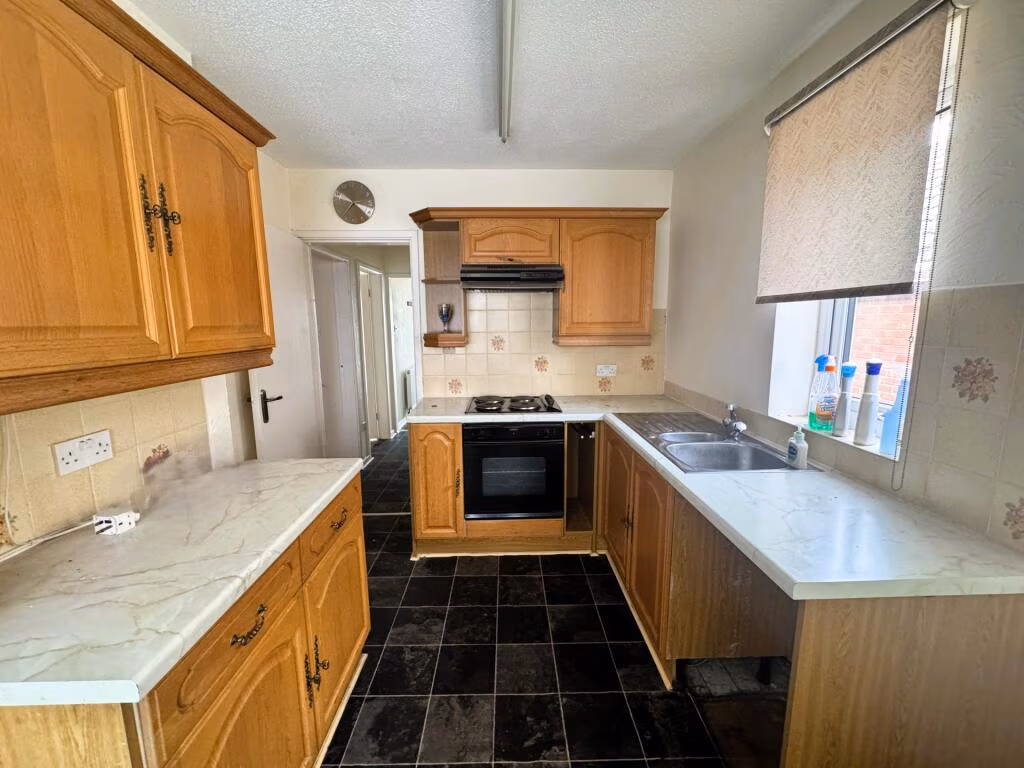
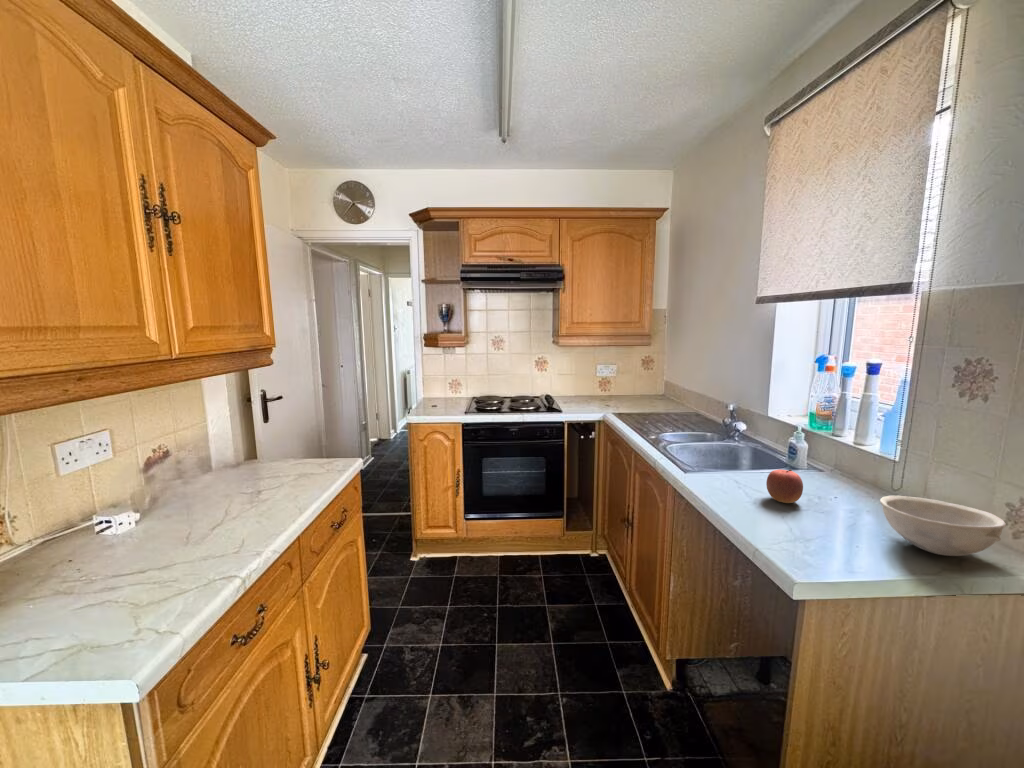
+ bowl [879,495,1007,557]
+ apple [765,468,804,504]
